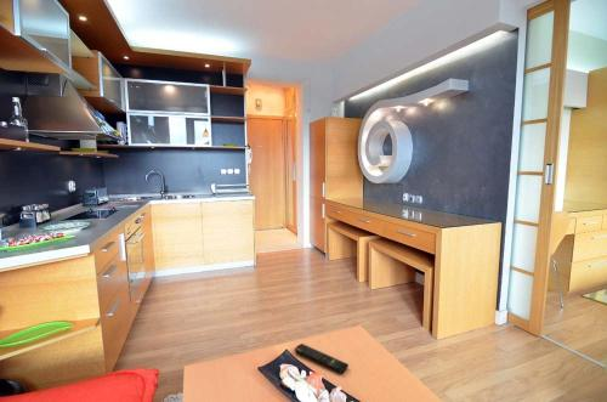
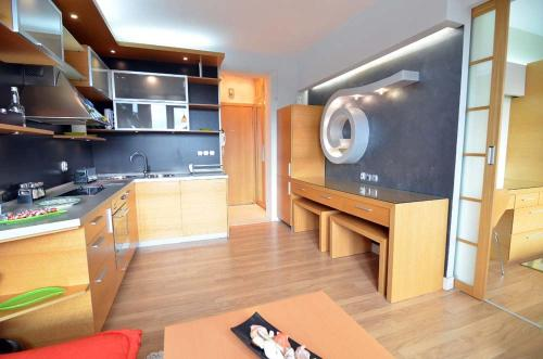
- remote control [294,342,350,374]
